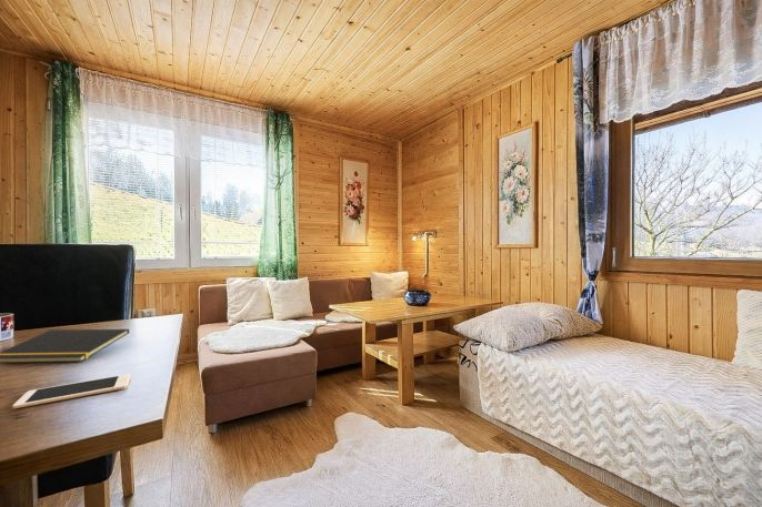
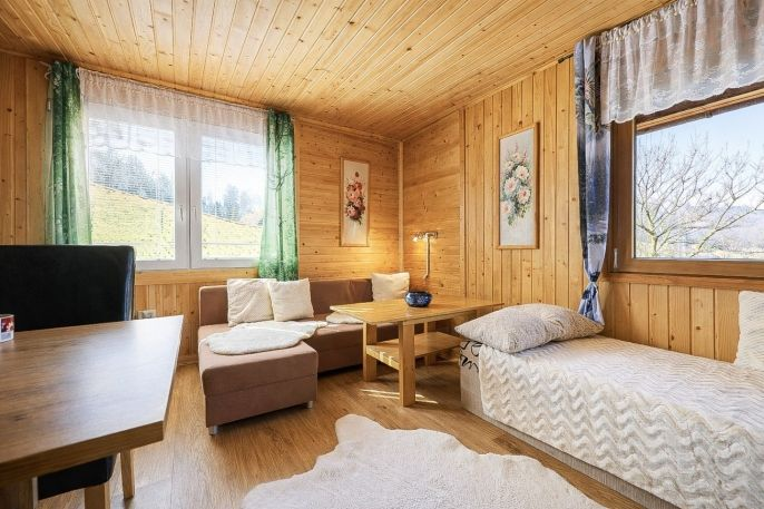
- notepad [0,328,130,364]
- cell phone [12,373,132,409]
